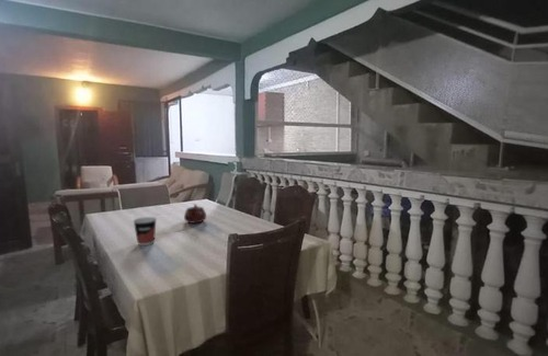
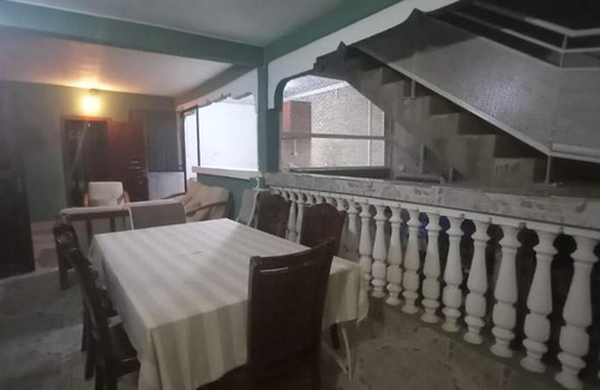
- cup [133,216,158,246]
- teapot [183,203,207,225]
